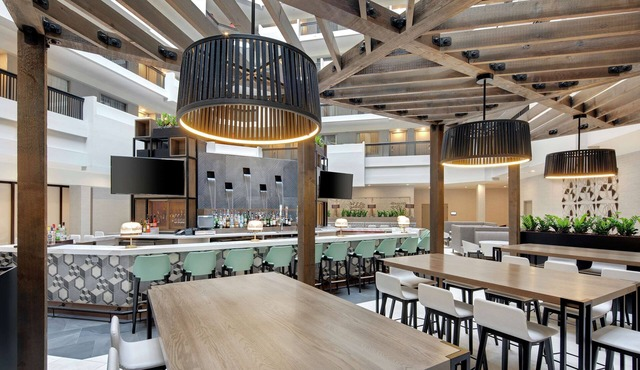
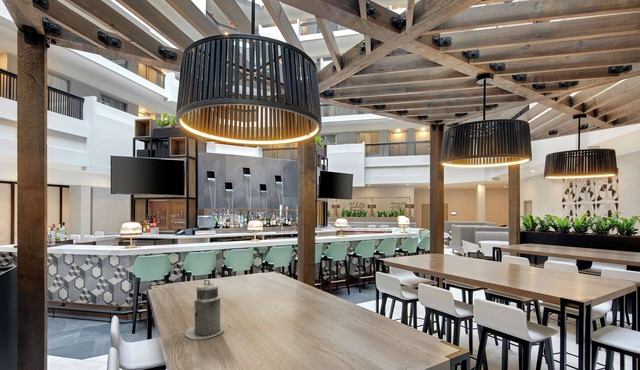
+ canister [184,279,224,340]
